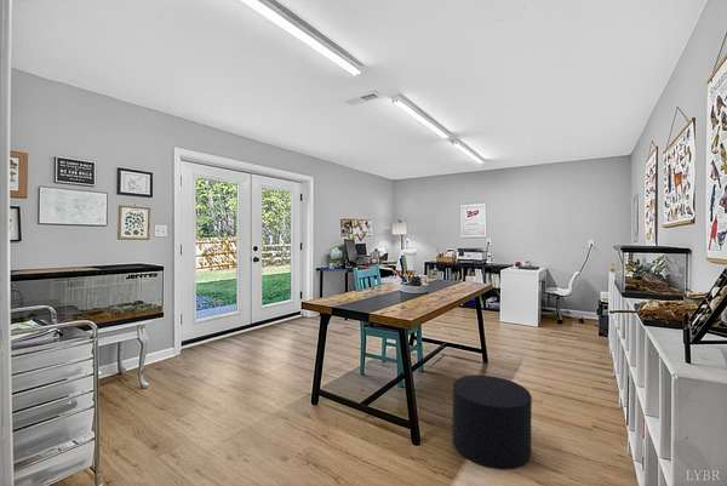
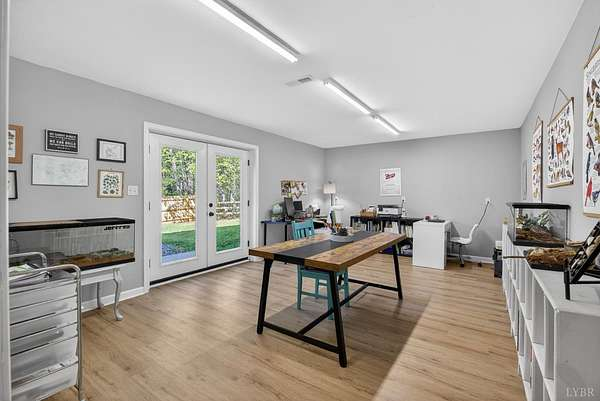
- stool [452,374,533,470]
